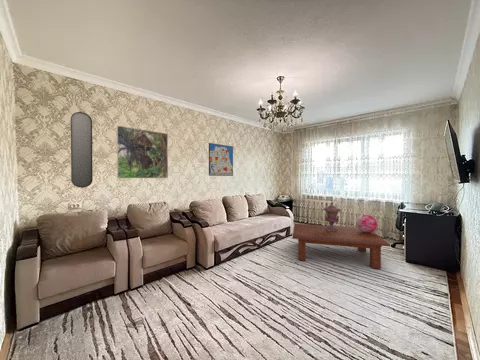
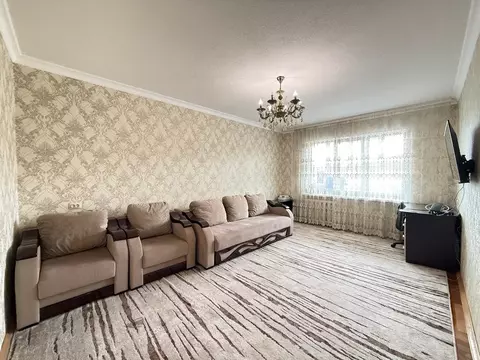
- coffee table [291,223,391,270]
- decorative globe [355,214,378,233]
- wall art [208,142,234,177]
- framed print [116,125,169,179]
- home mirror [70,111,94,189]
- decorative urn [322,201,342,231]
